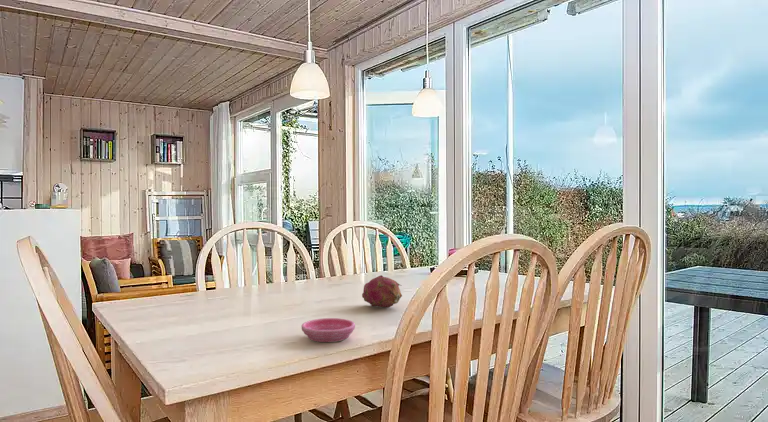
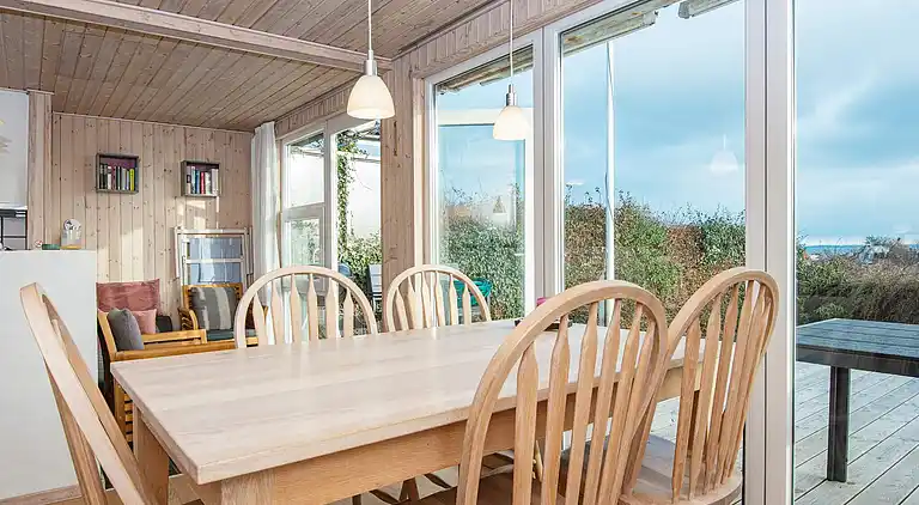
- saucer [301,317,356,343]
- fruit [361,274,403,308]
